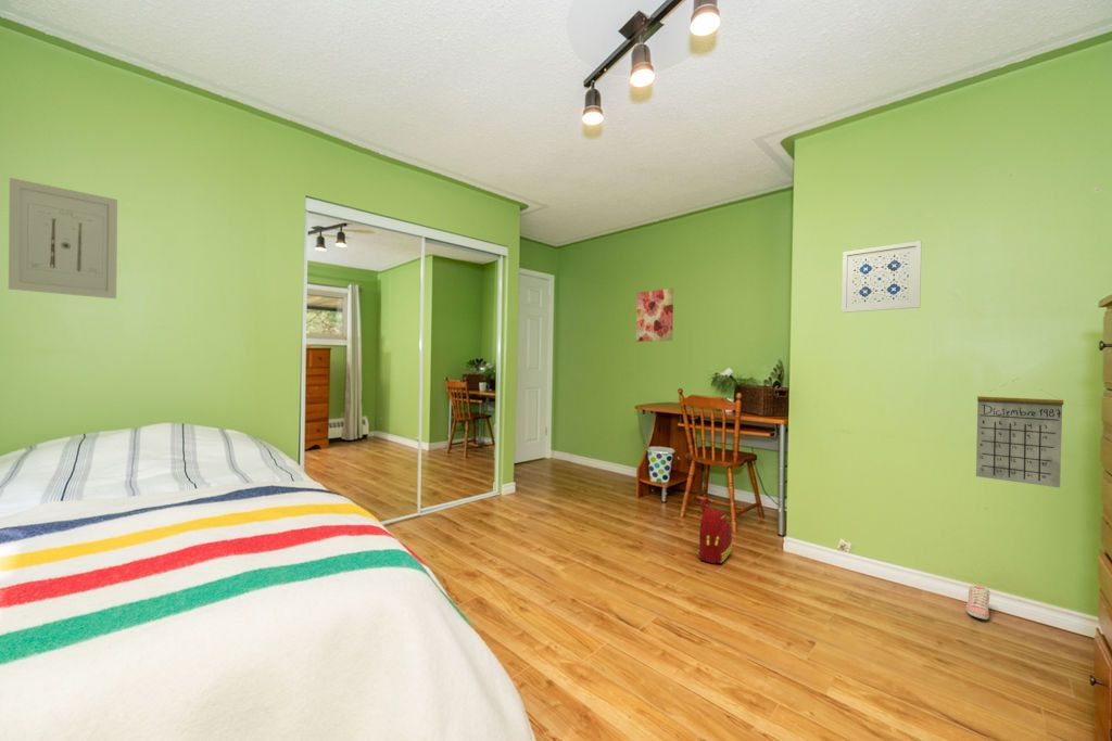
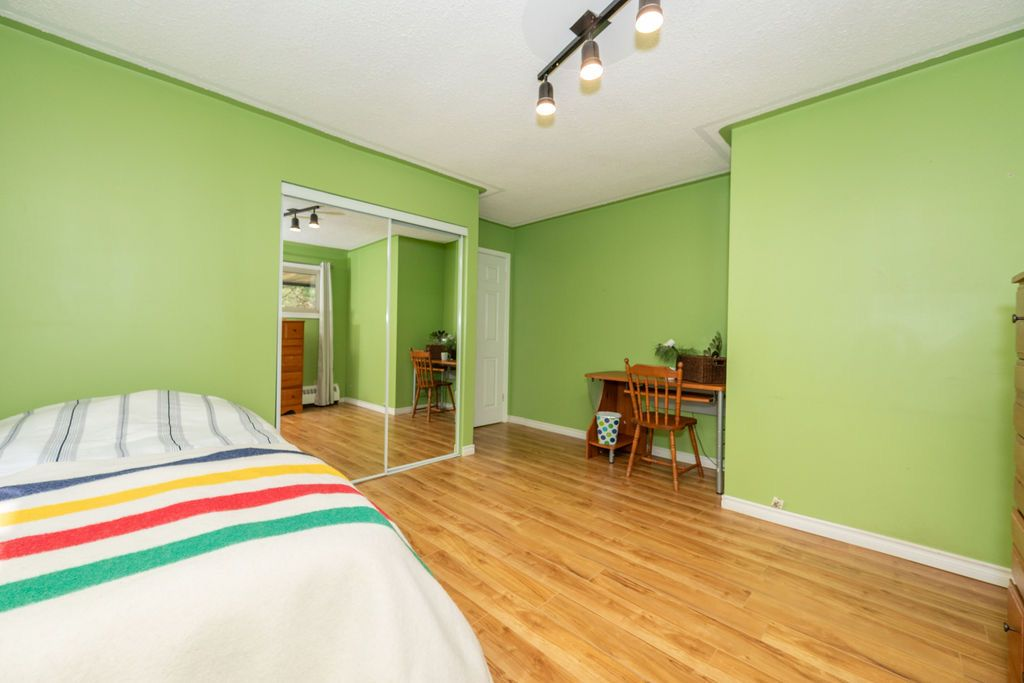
- wall art [841,240,923,314]
- calendar [975,378,1064,488]
- wall art [8,177,118,299]
- backpack [696,497,733,564]
- wall art [635,288,674,343]
- sneaker [964,585,991,621]
